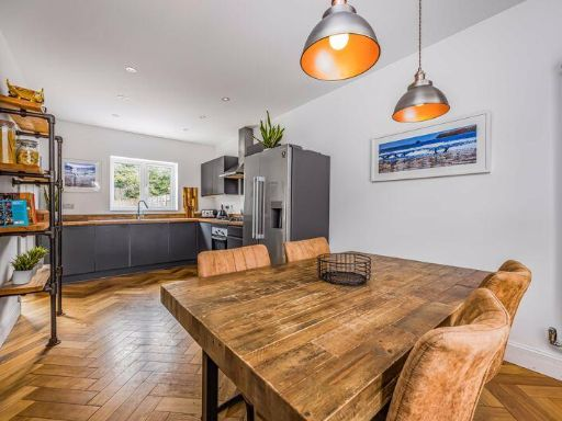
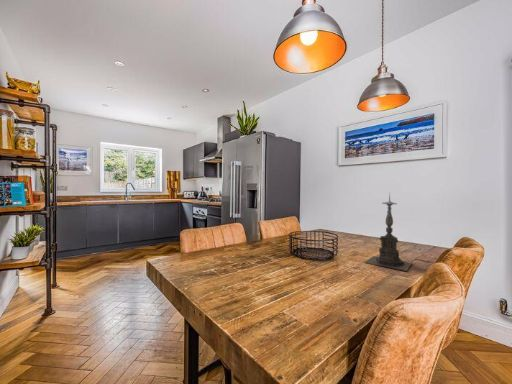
+ candle holder [364,191,413,272]
